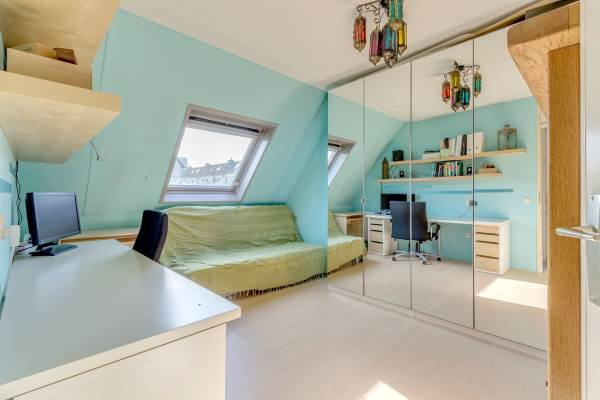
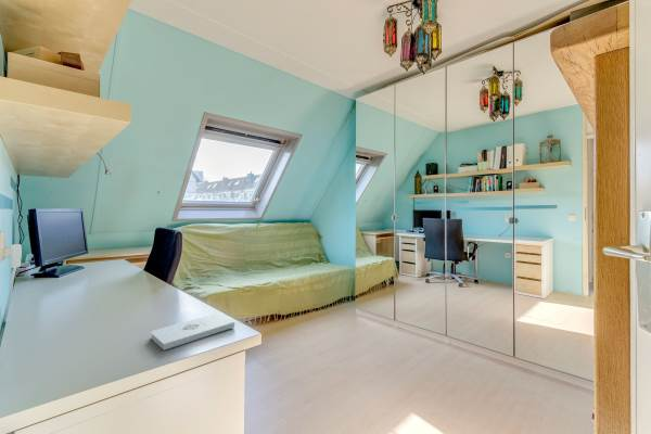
+ notepad [150,312,235,352]
